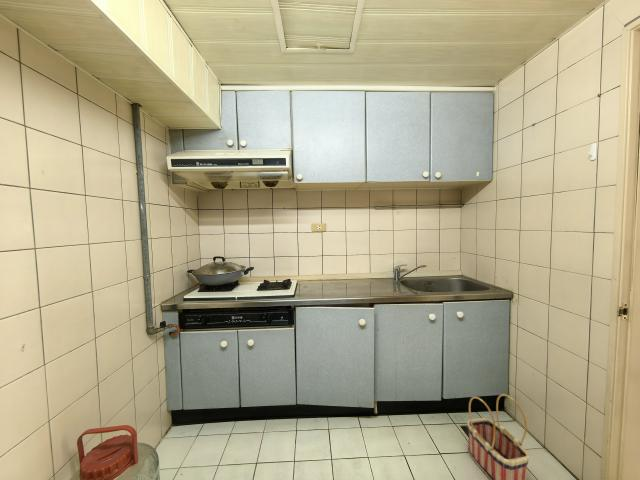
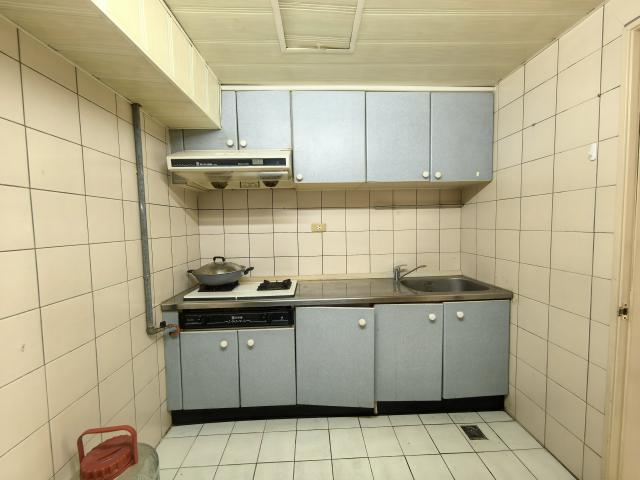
- basket [466,393,531,480]
